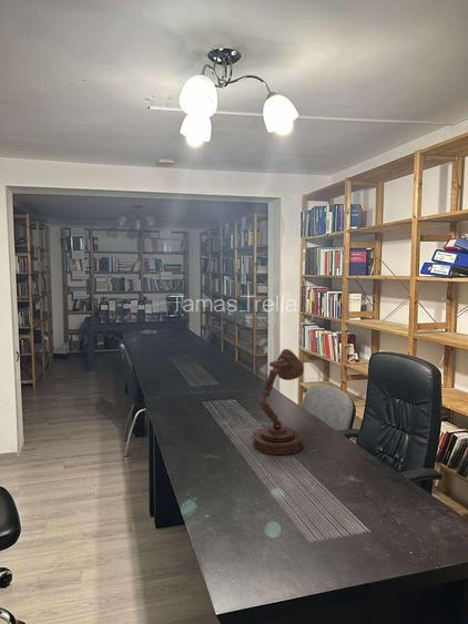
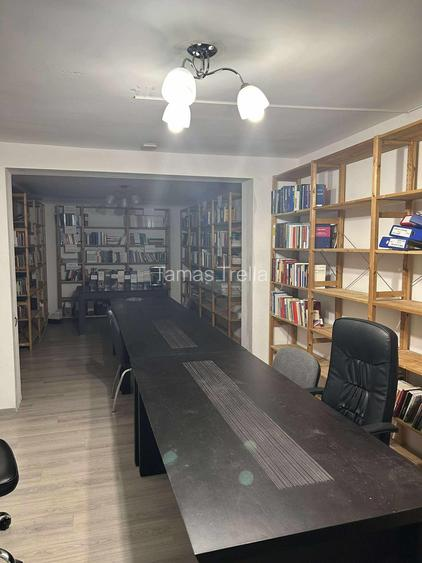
- desk lamp [252,348,305,456]
